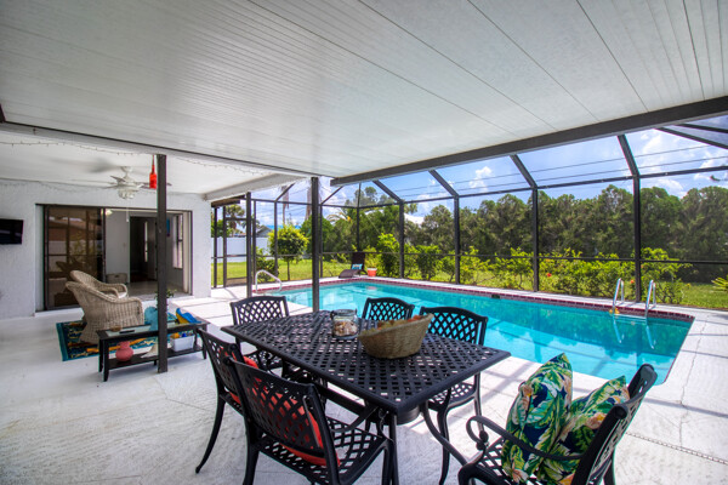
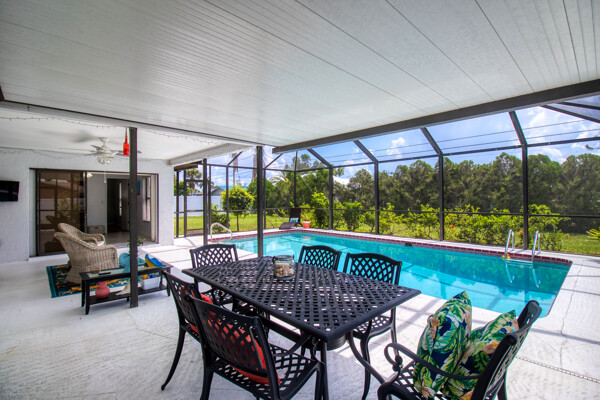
- fruit basket [354,313,436,360]
